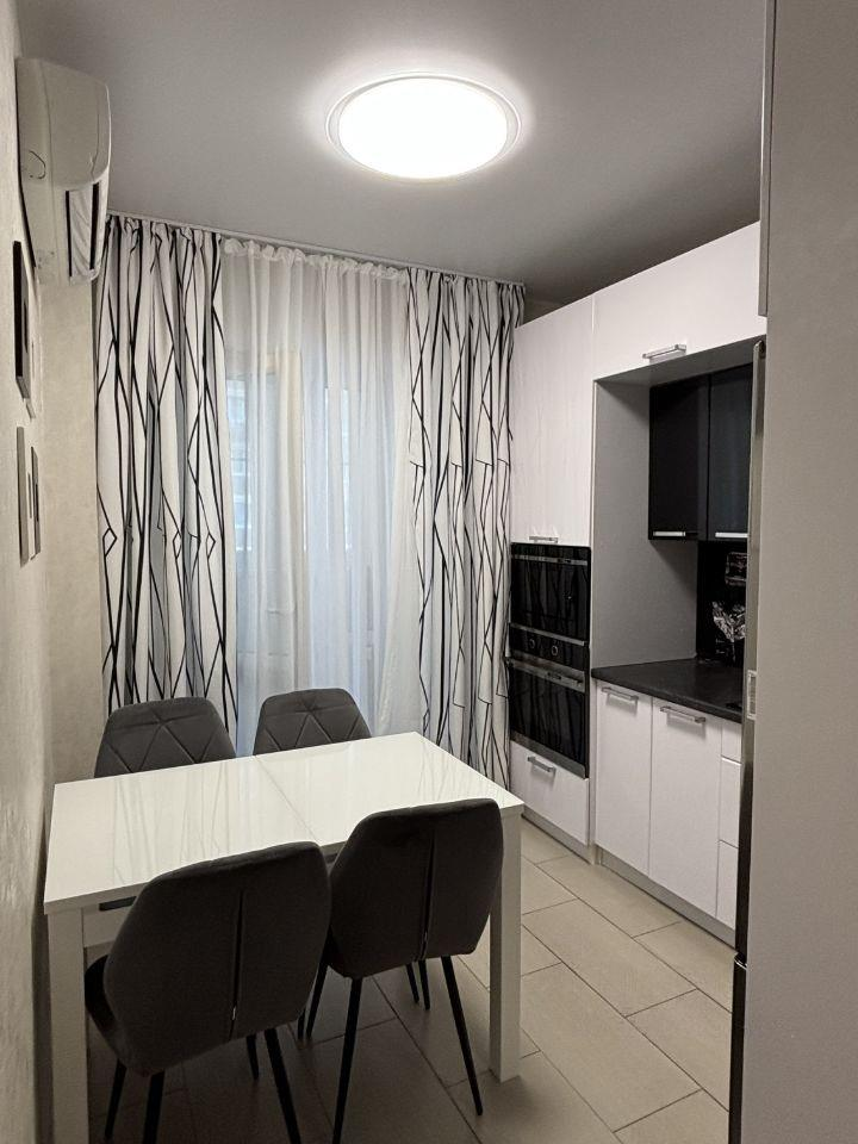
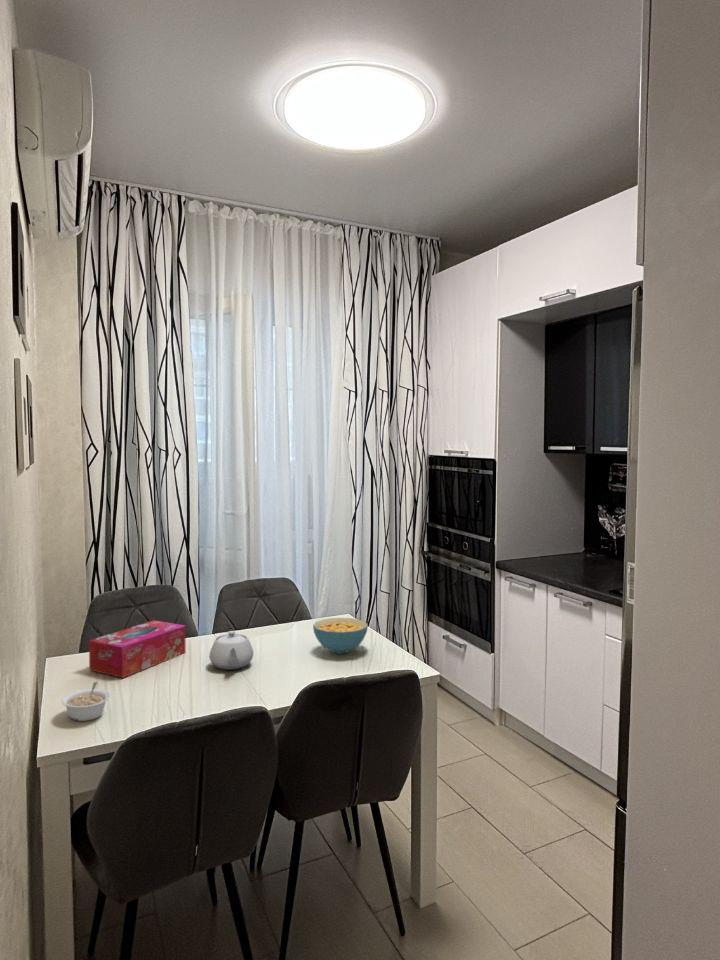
+ cereal bowl [312,617,369,655]
+ teapot [208,630,254,671]
+ tissue box [88,619,186,679]
+ legume [60,681,111,722]
